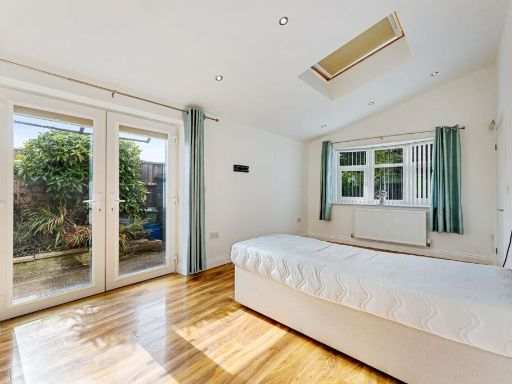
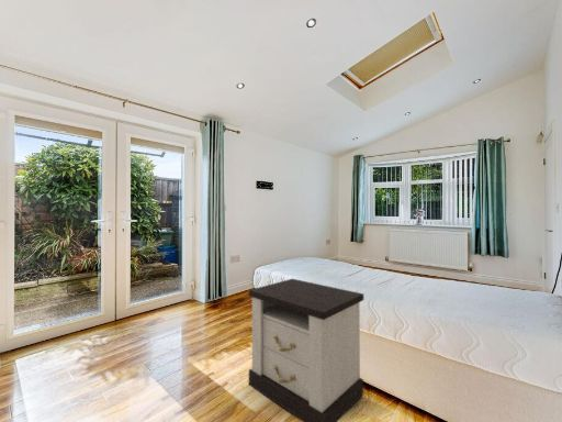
+ nightstand [248,278,364,422]
